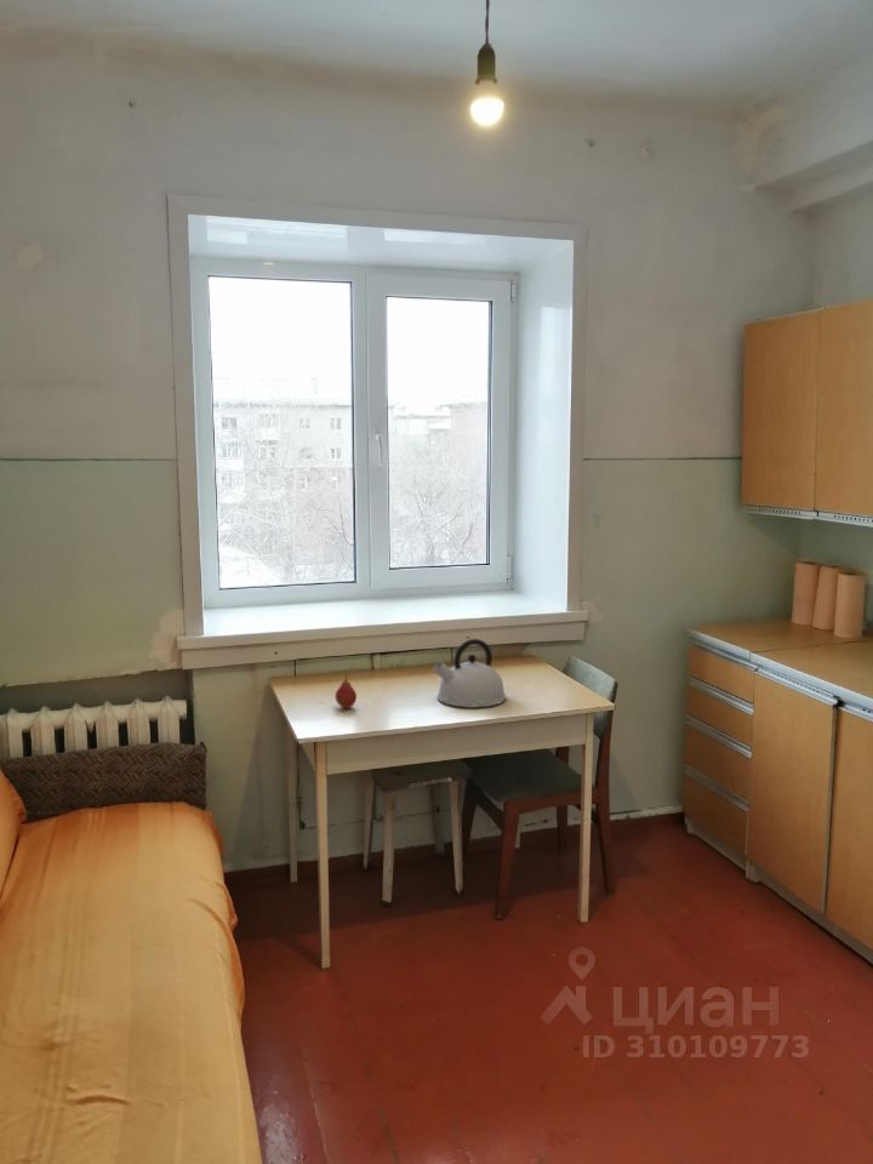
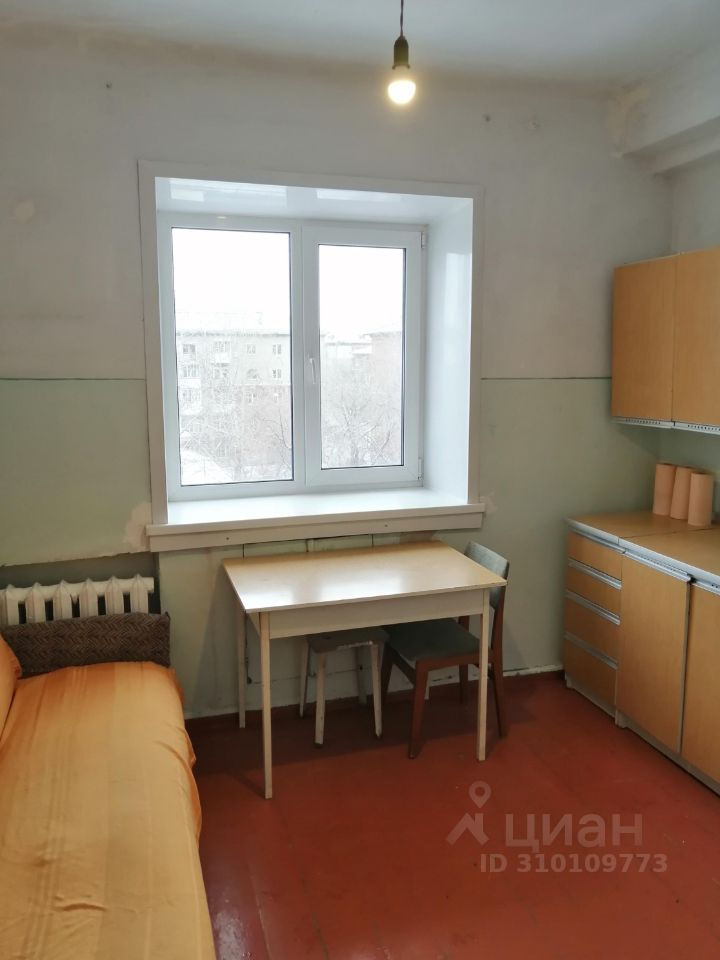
- fruit [335,671,358,709]
- kettle [433,638,507,708]
